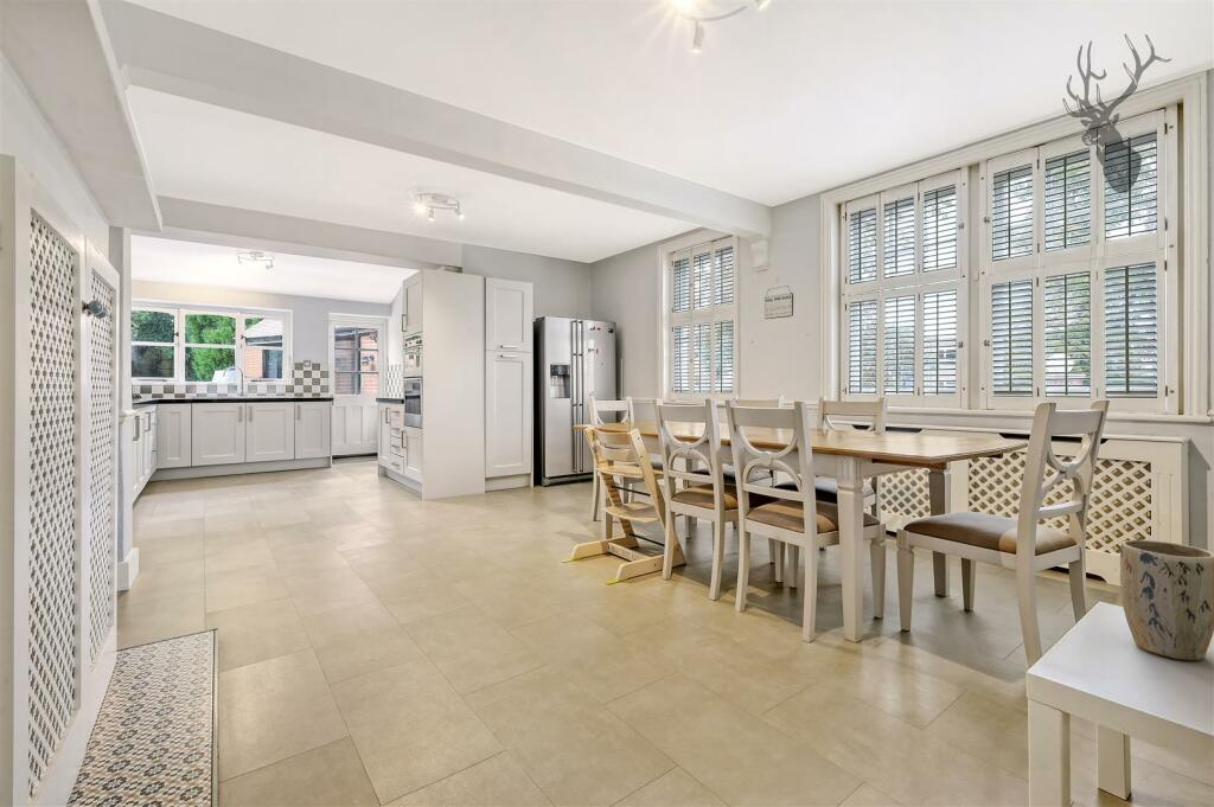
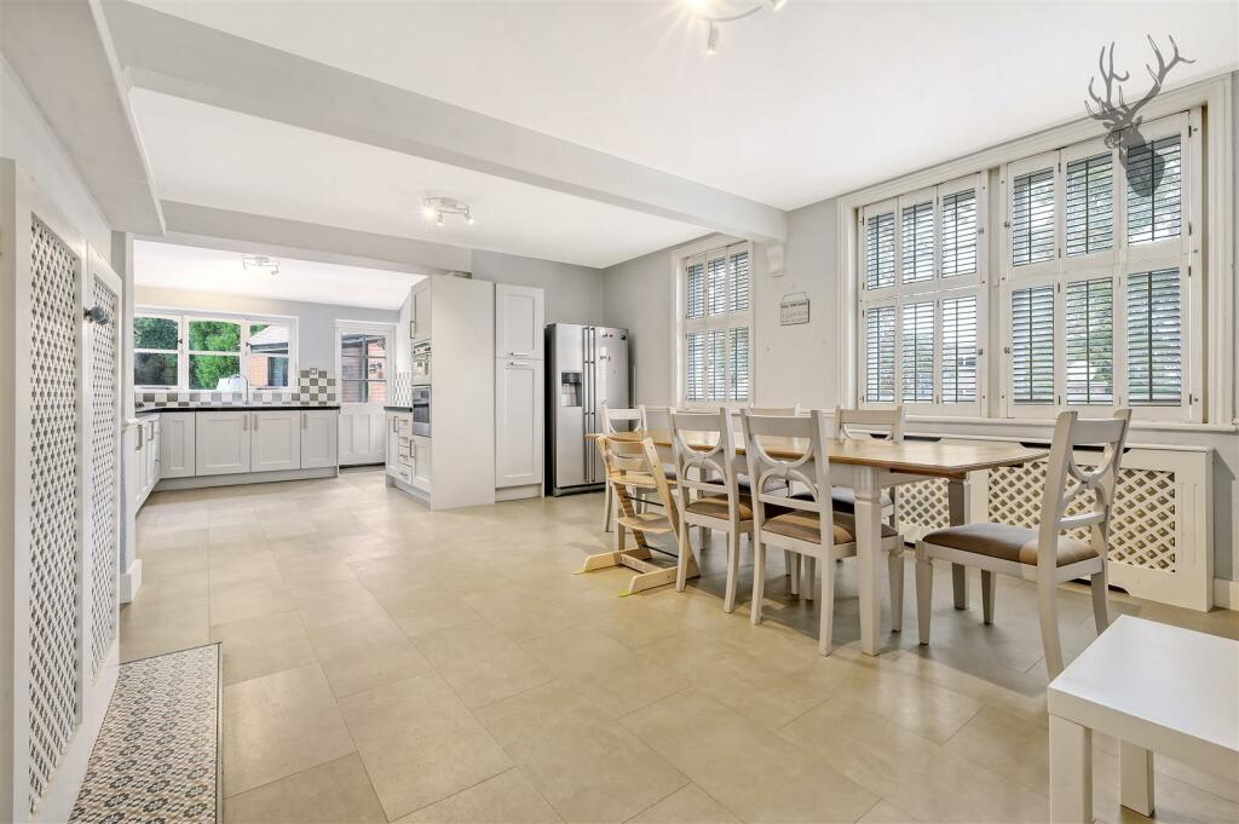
- plant pot [1119,539,1214,661]
